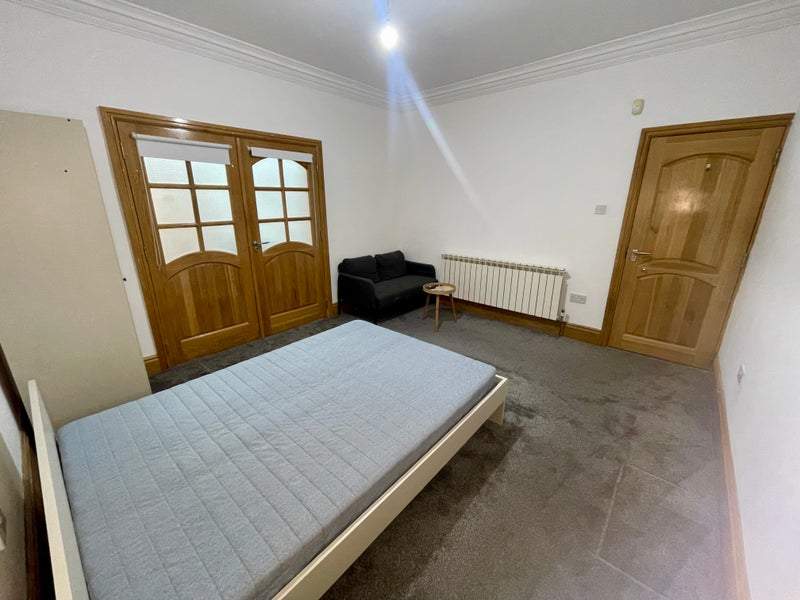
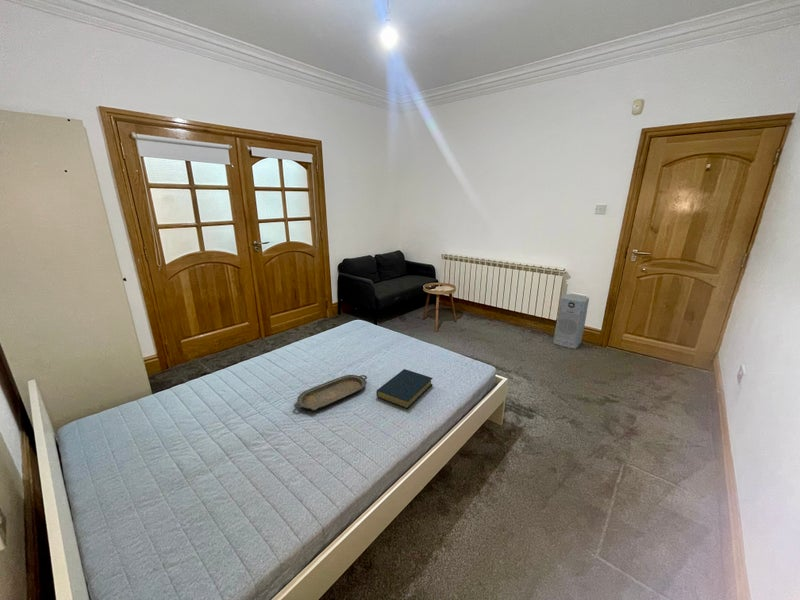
+ hardback book [375,368,434,410]
+ air purifier [552,293,590,350]
+ serving tray [293,374,368,411]
